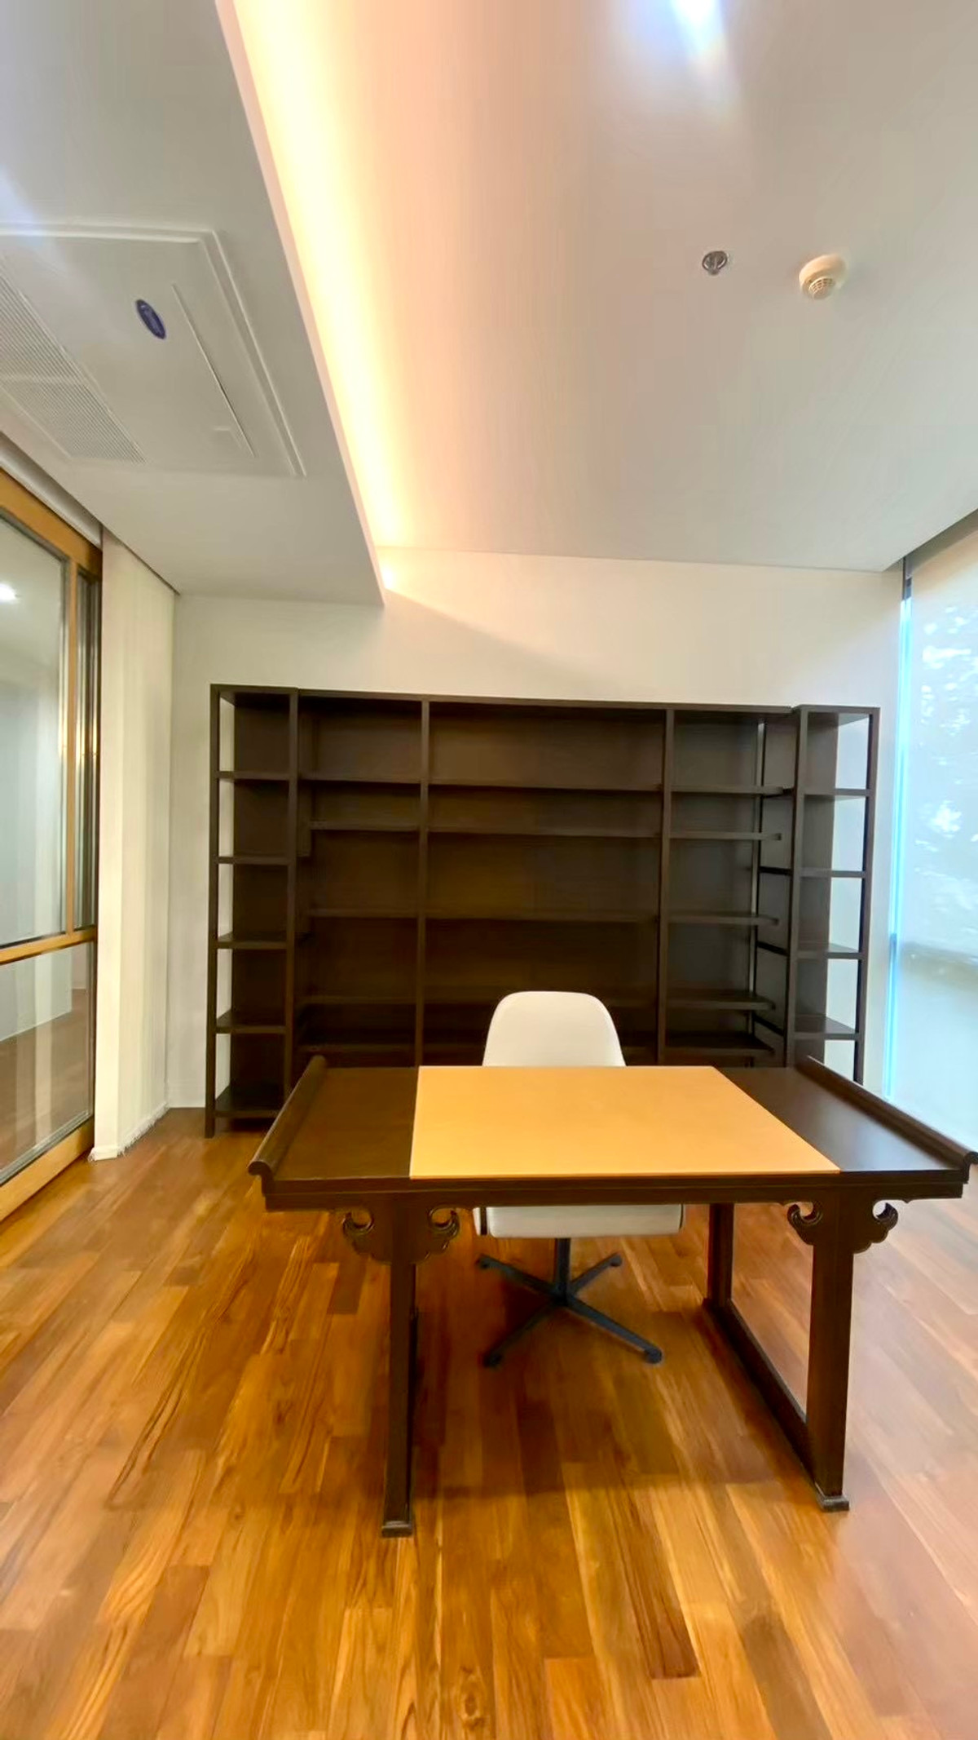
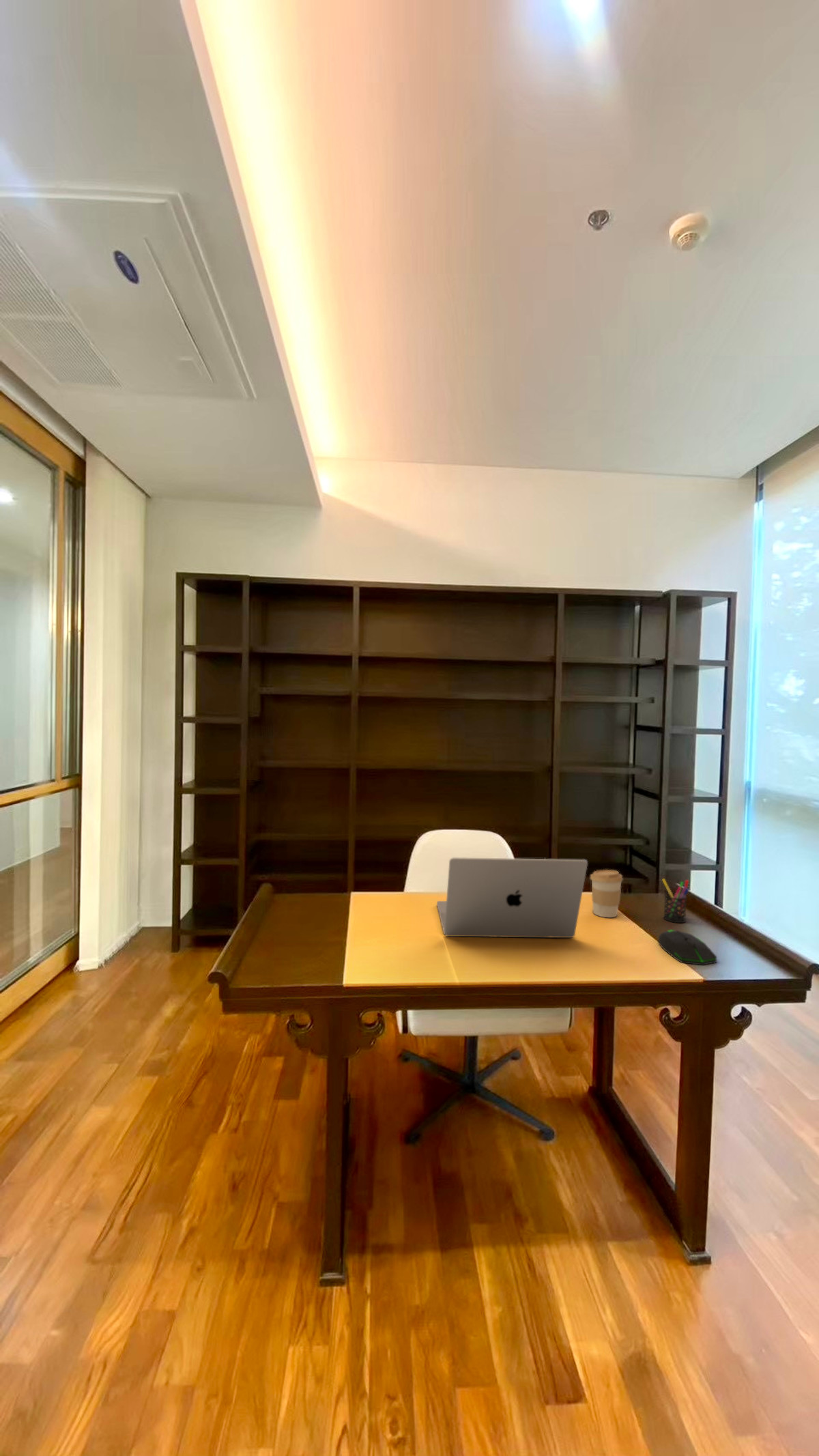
+ laptop [436,857,588,939]
+ computer mouse [658,930,717,966]
+ coffee cup [590,869,624,918]
+ pen holder [661,878,690,924]
